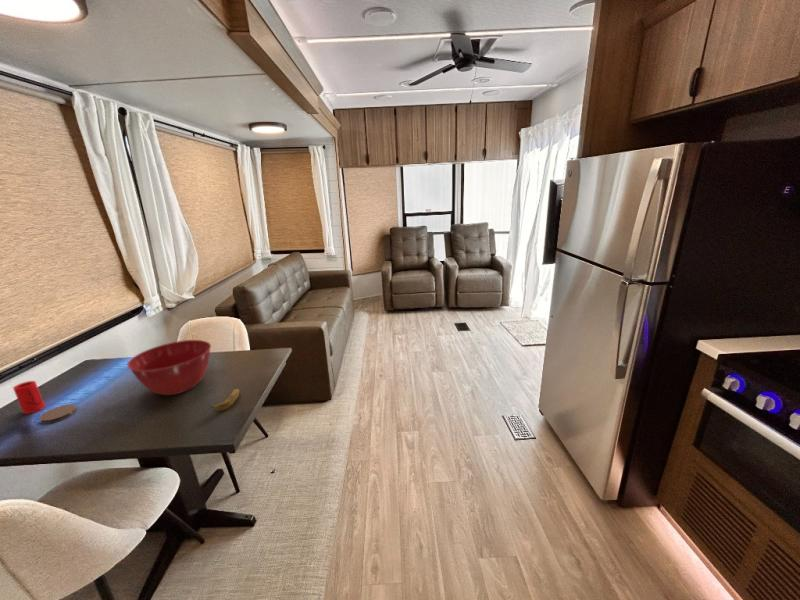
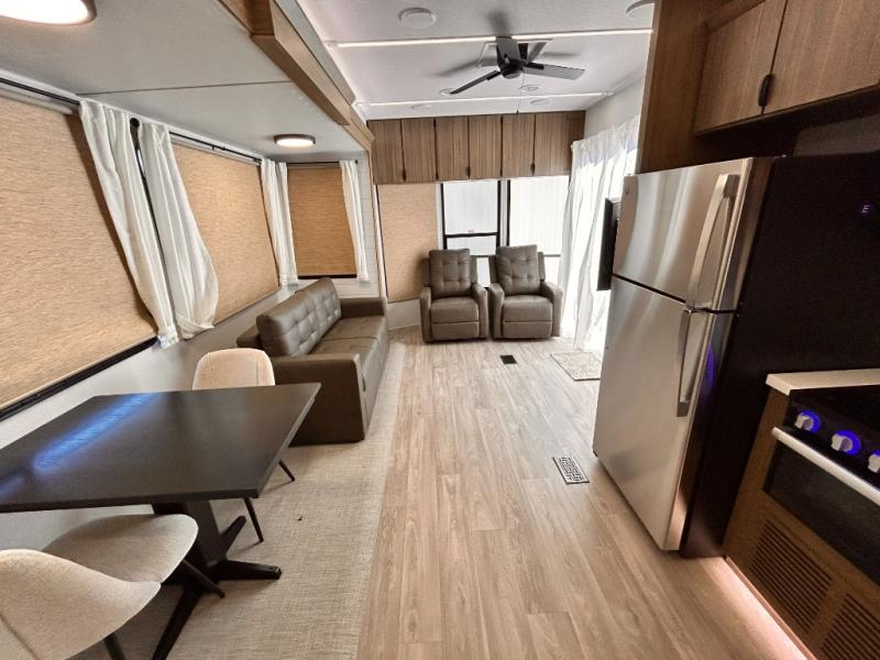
- mixing bowl [126,339,212,396]
- coaster [38,403,78,425]
- cup [12,380,46,415]
- banana [209,388,240,412]
